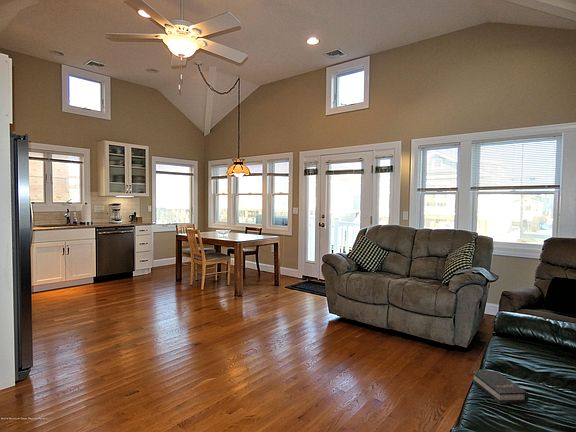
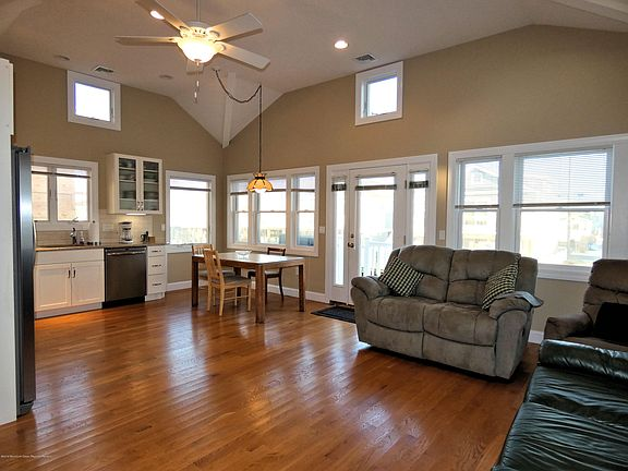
- hardback book [471,370,529,405]
